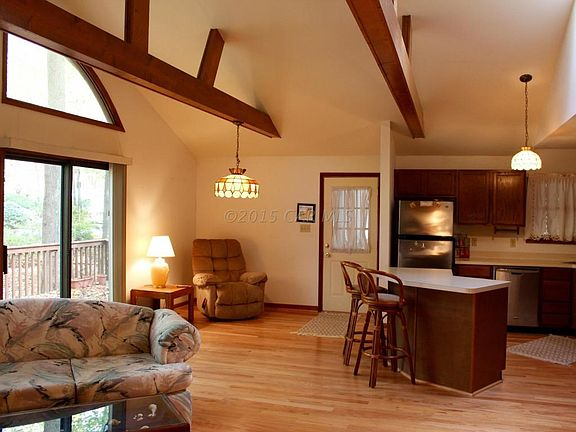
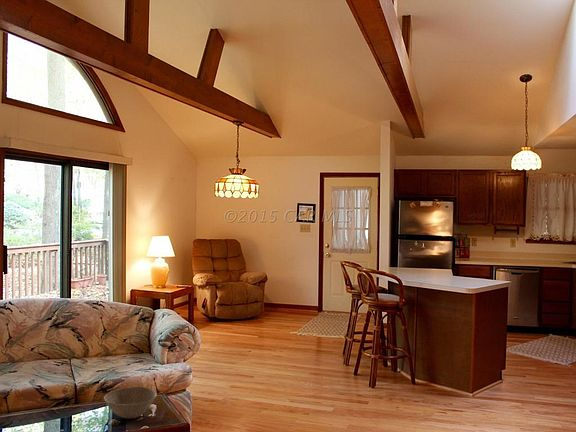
+ bowl [103,386,158,420]
